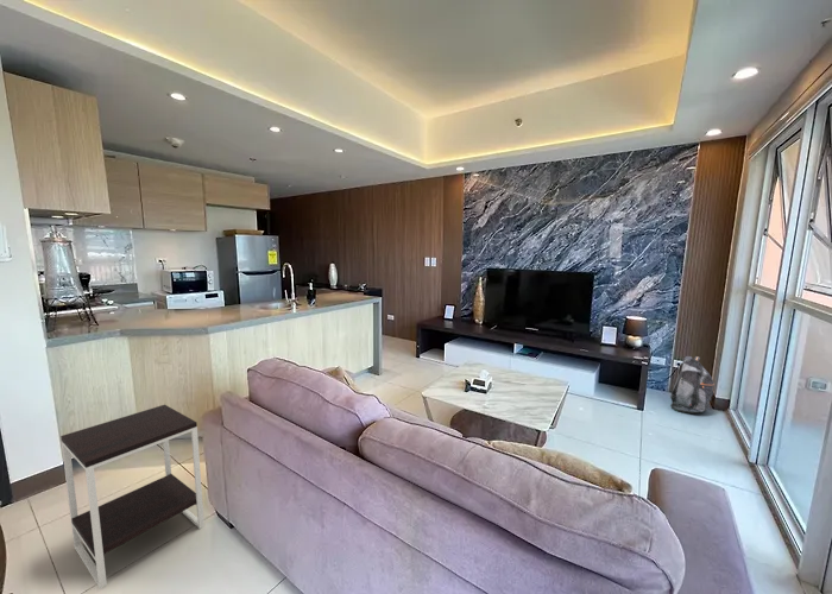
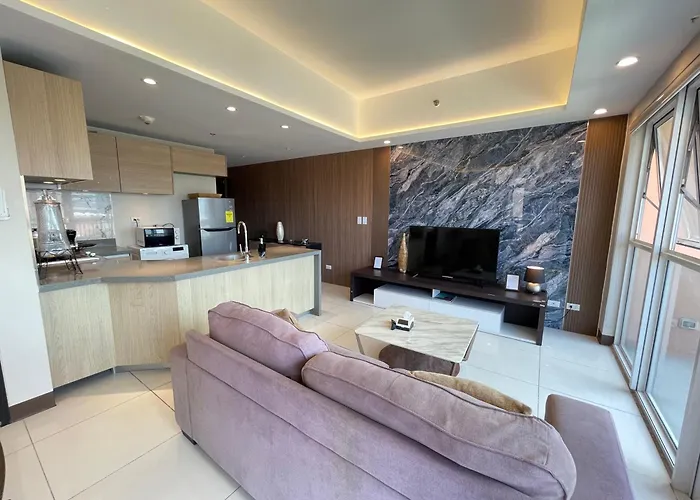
- backpack [669,355,716,415]
- side table [59,404,206,589]
